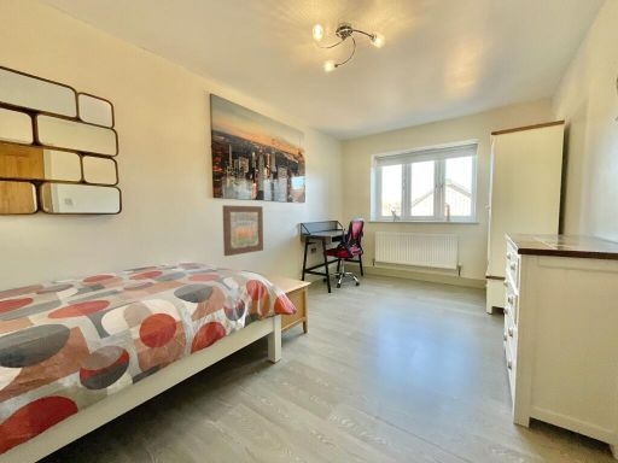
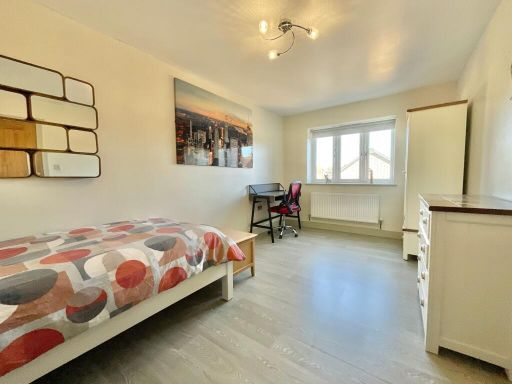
- wall art [221,204,264,257]
